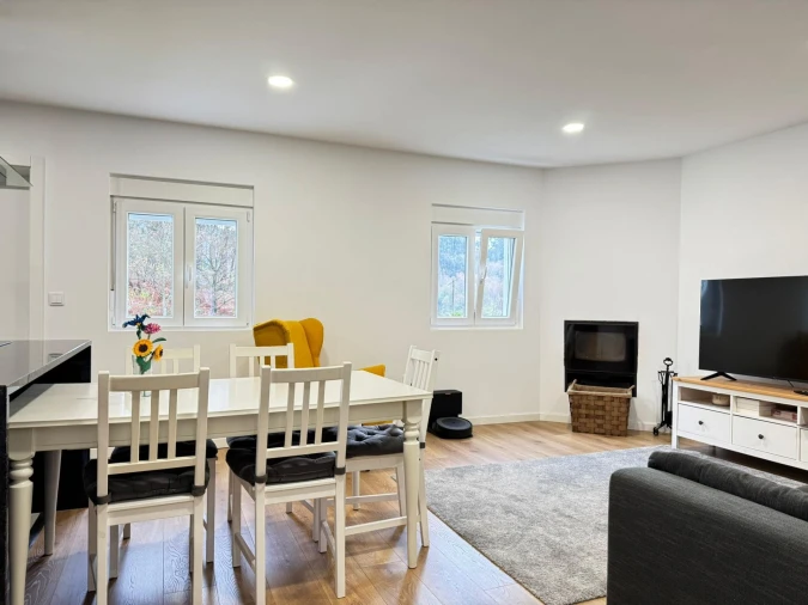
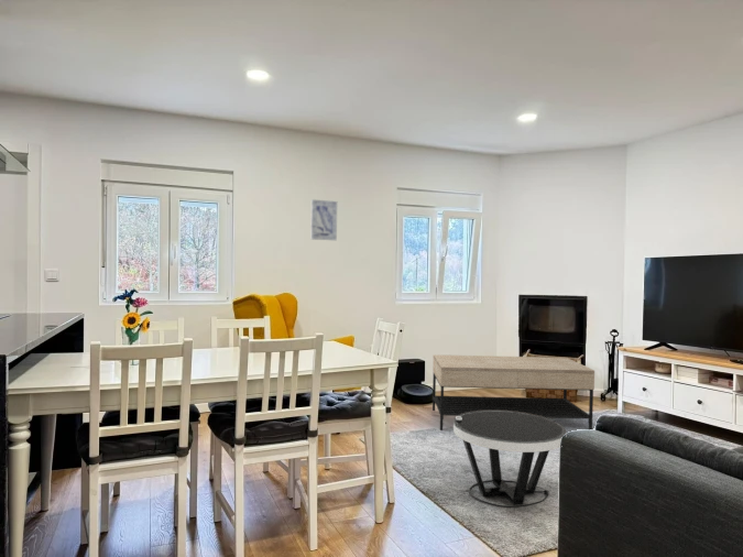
+ side table [452,411,568,509]
+ coffee table [431,353,596,432]
+ wall art [309,198,338,241]
